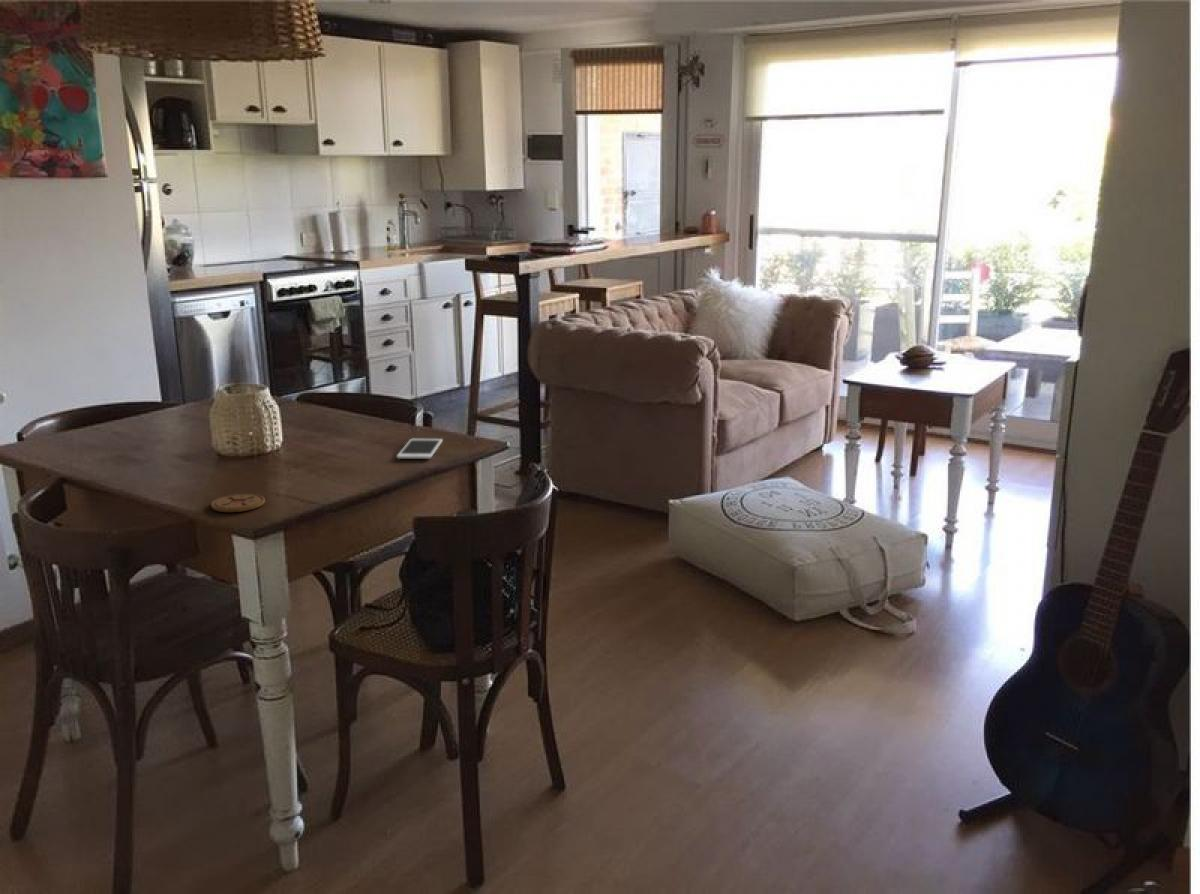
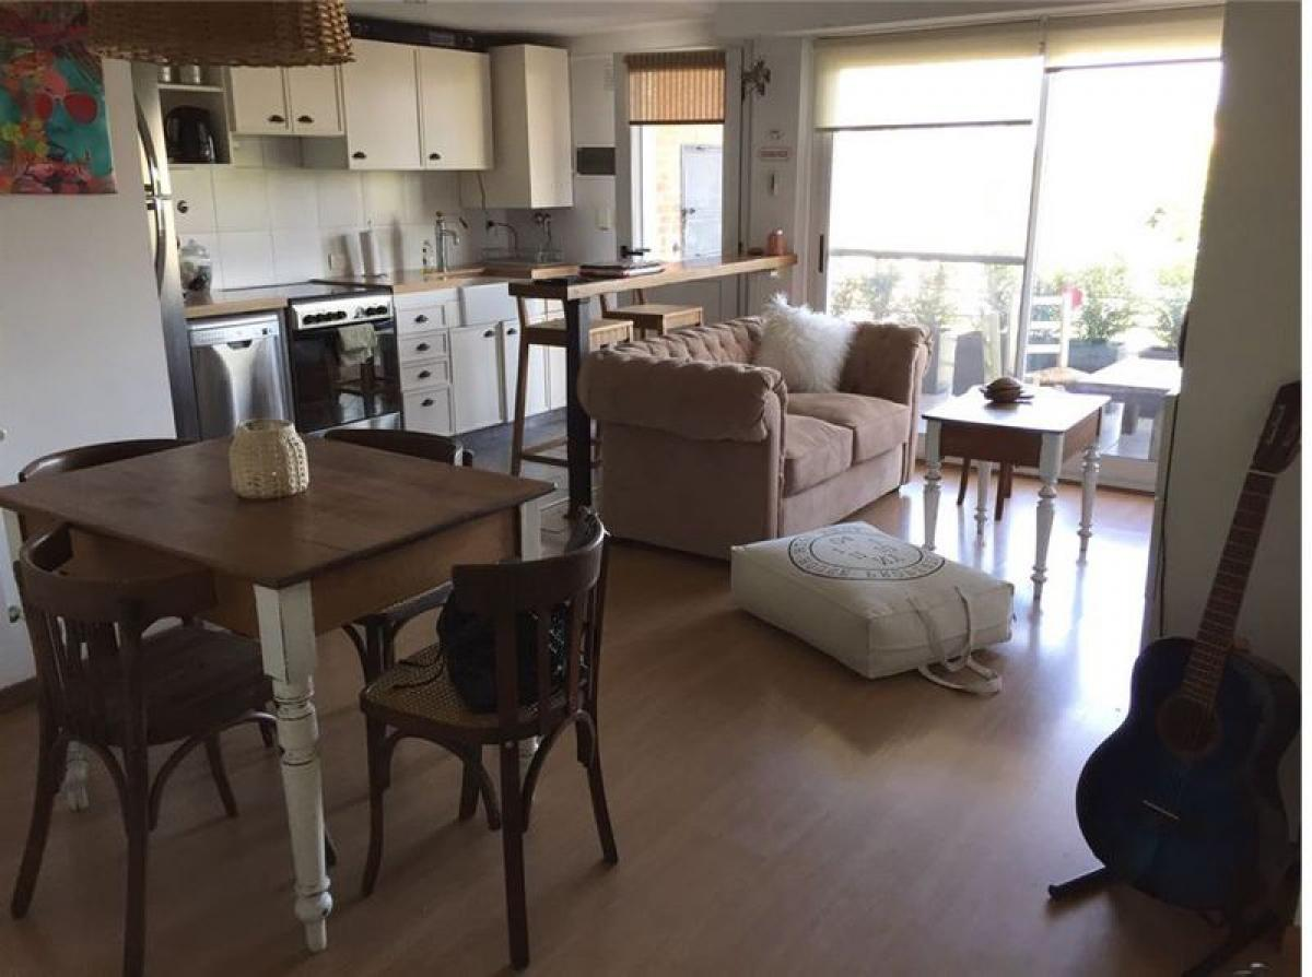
- cell phone [396,438,444,460]
- coaster [210,493,266,513]
